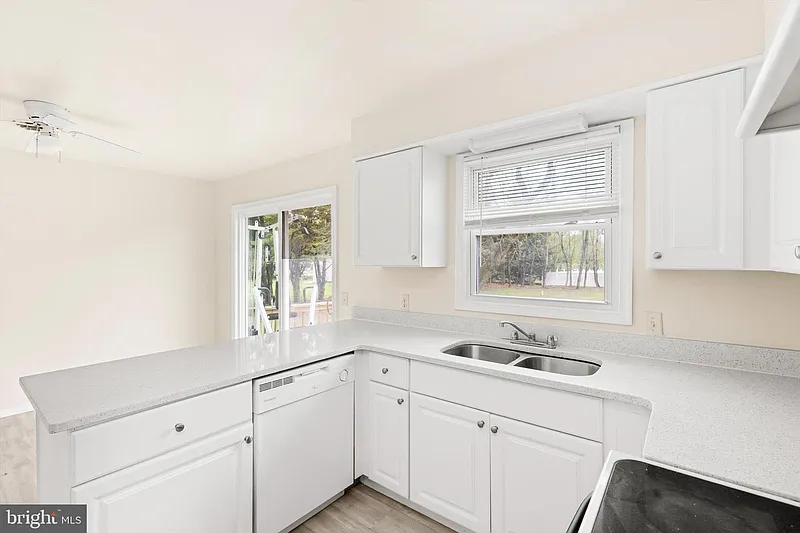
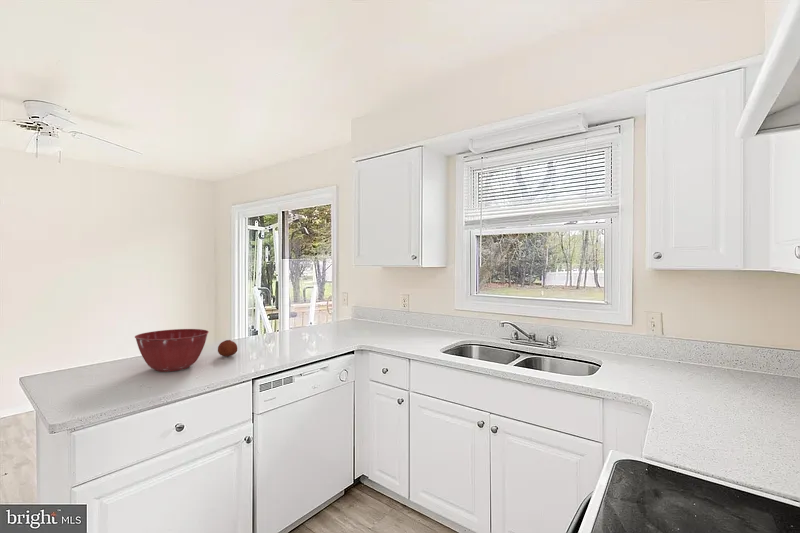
+ fruit [217,339,238,357]
+ mixing bowl [134,328,210,373]
